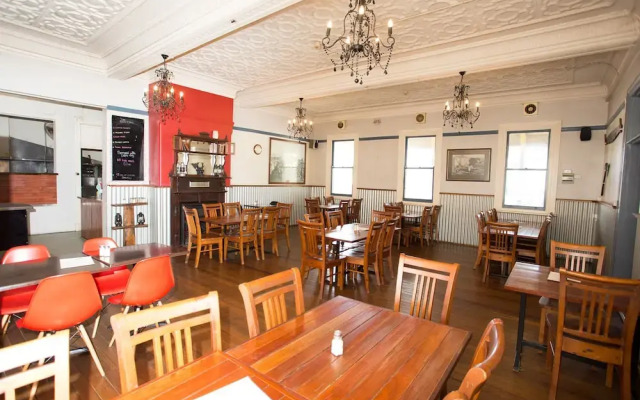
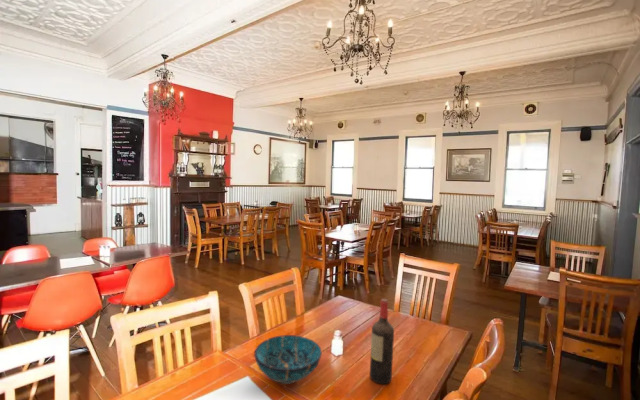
+ decorative bowl [253,334,323,385]
+ wine bottle [369,298,395,385]
